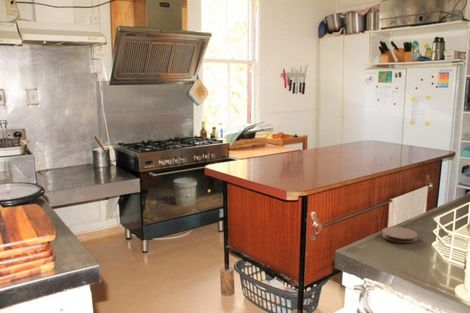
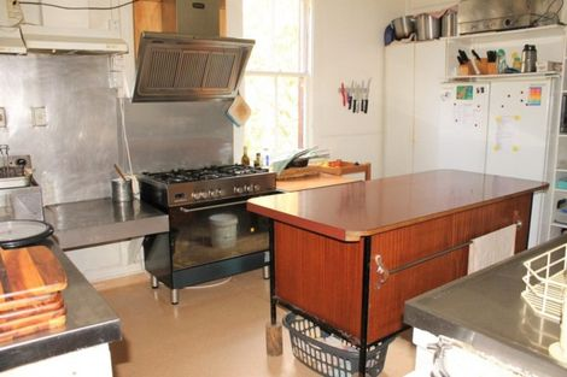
- coaster [381,226,419,244]
